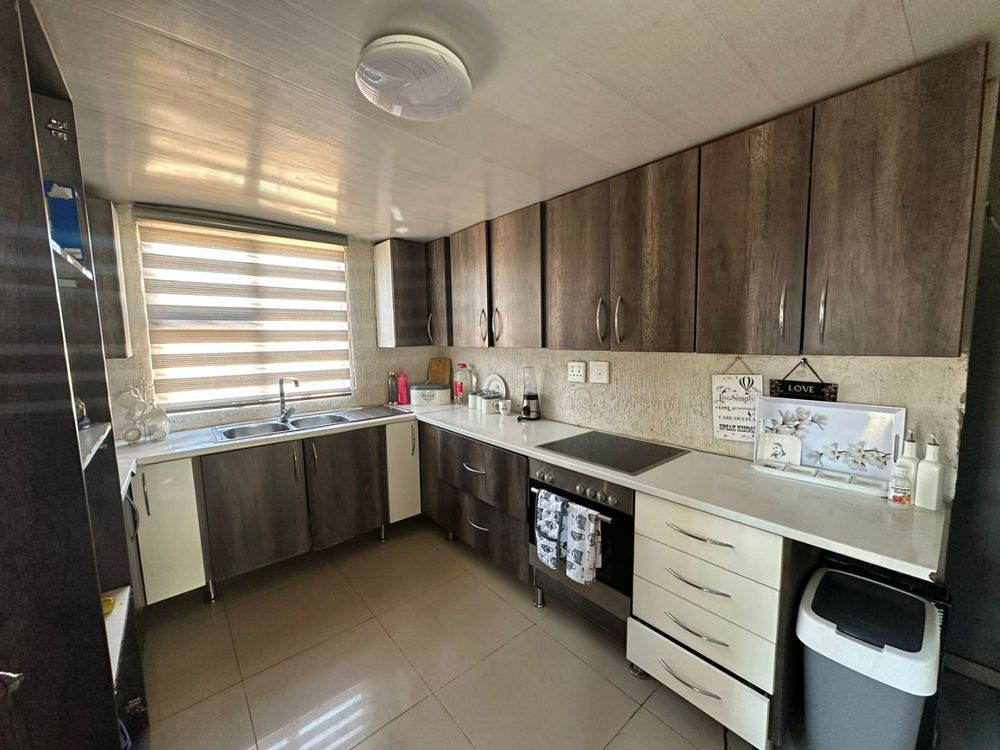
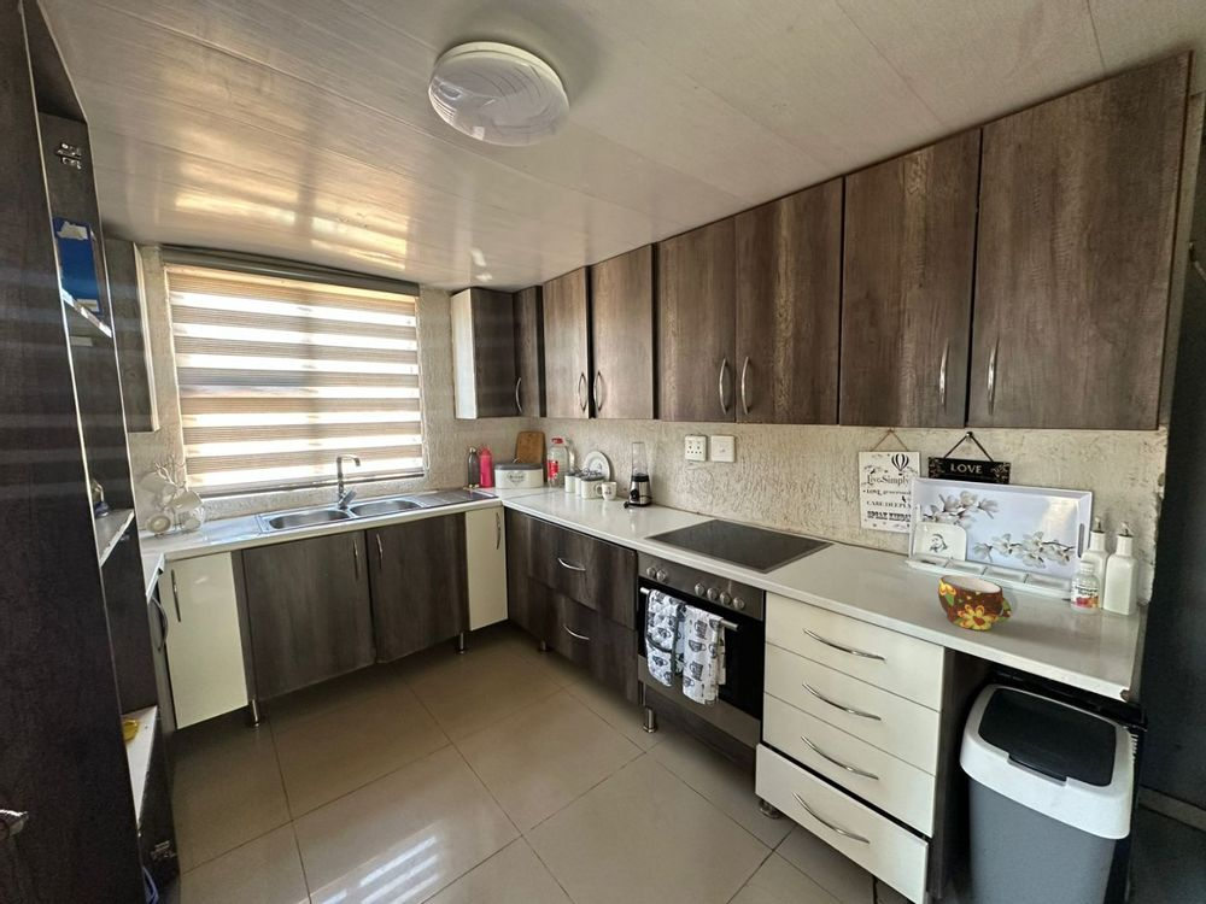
+ cup [937,574,1012,630]
